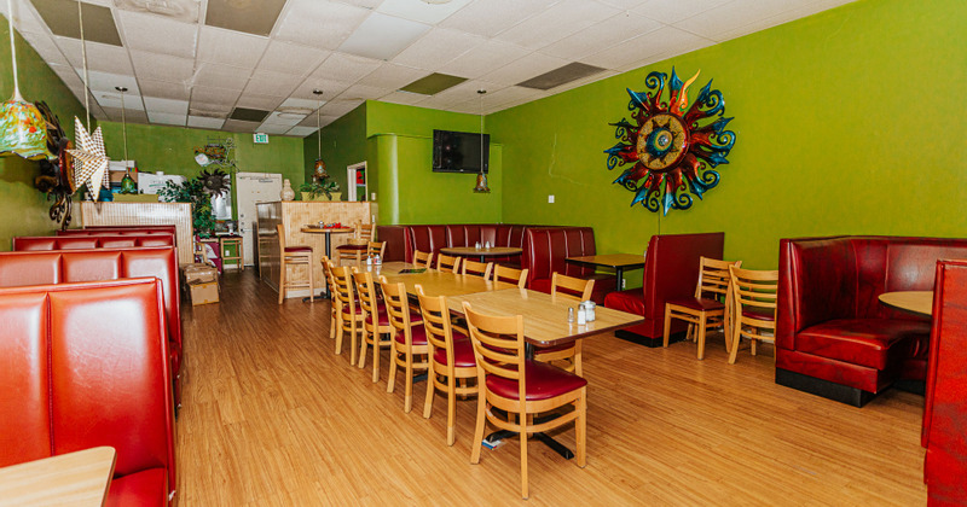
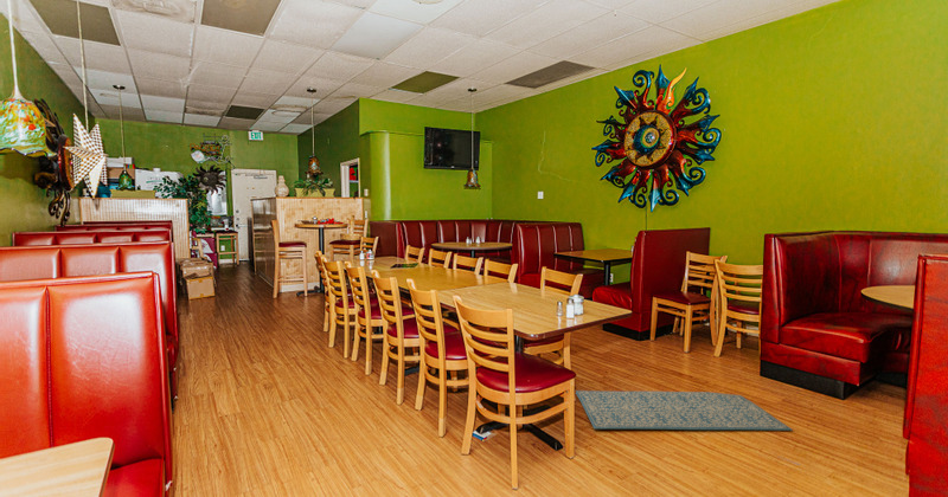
+ rug [575,389,794,432]
